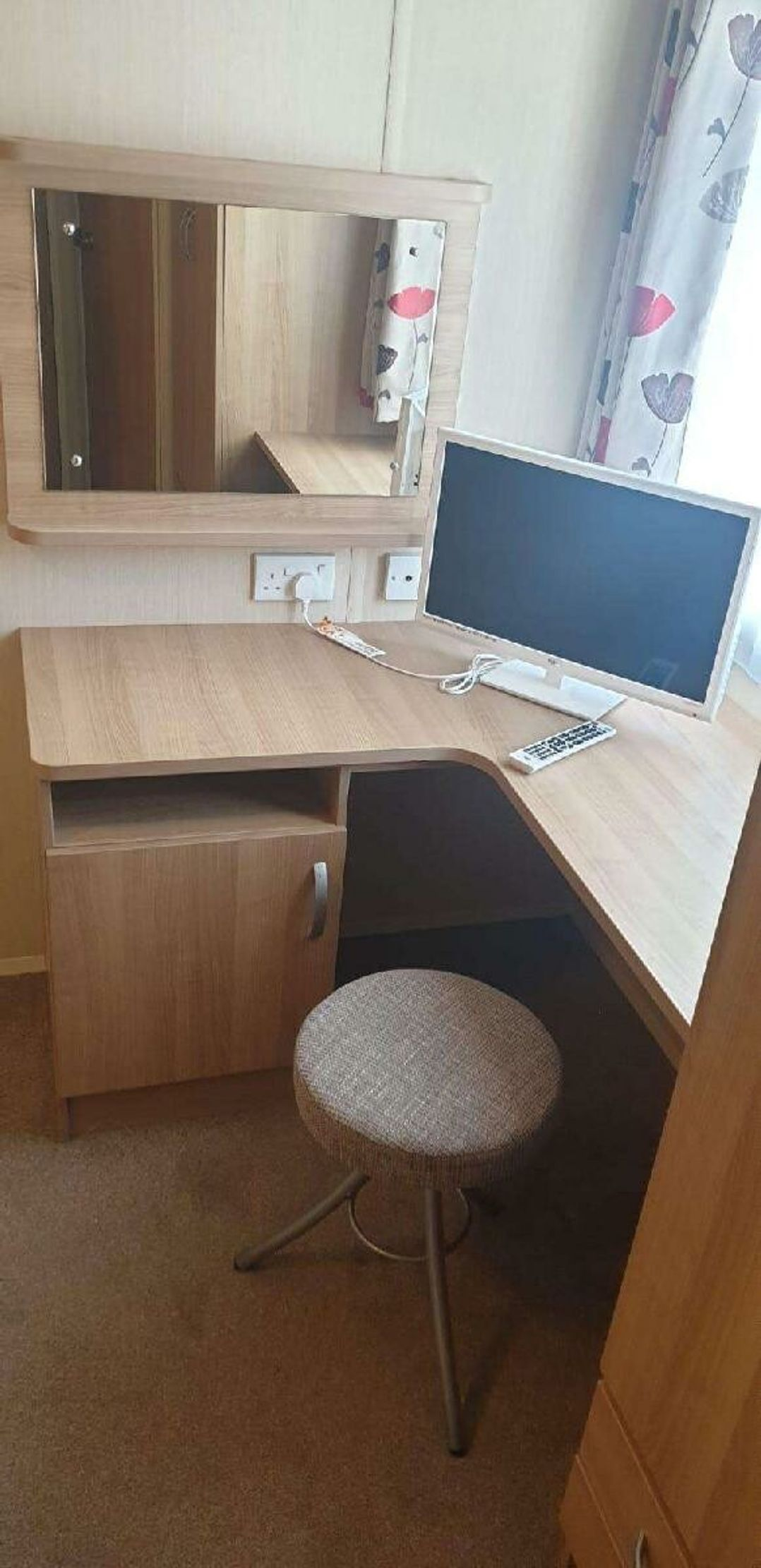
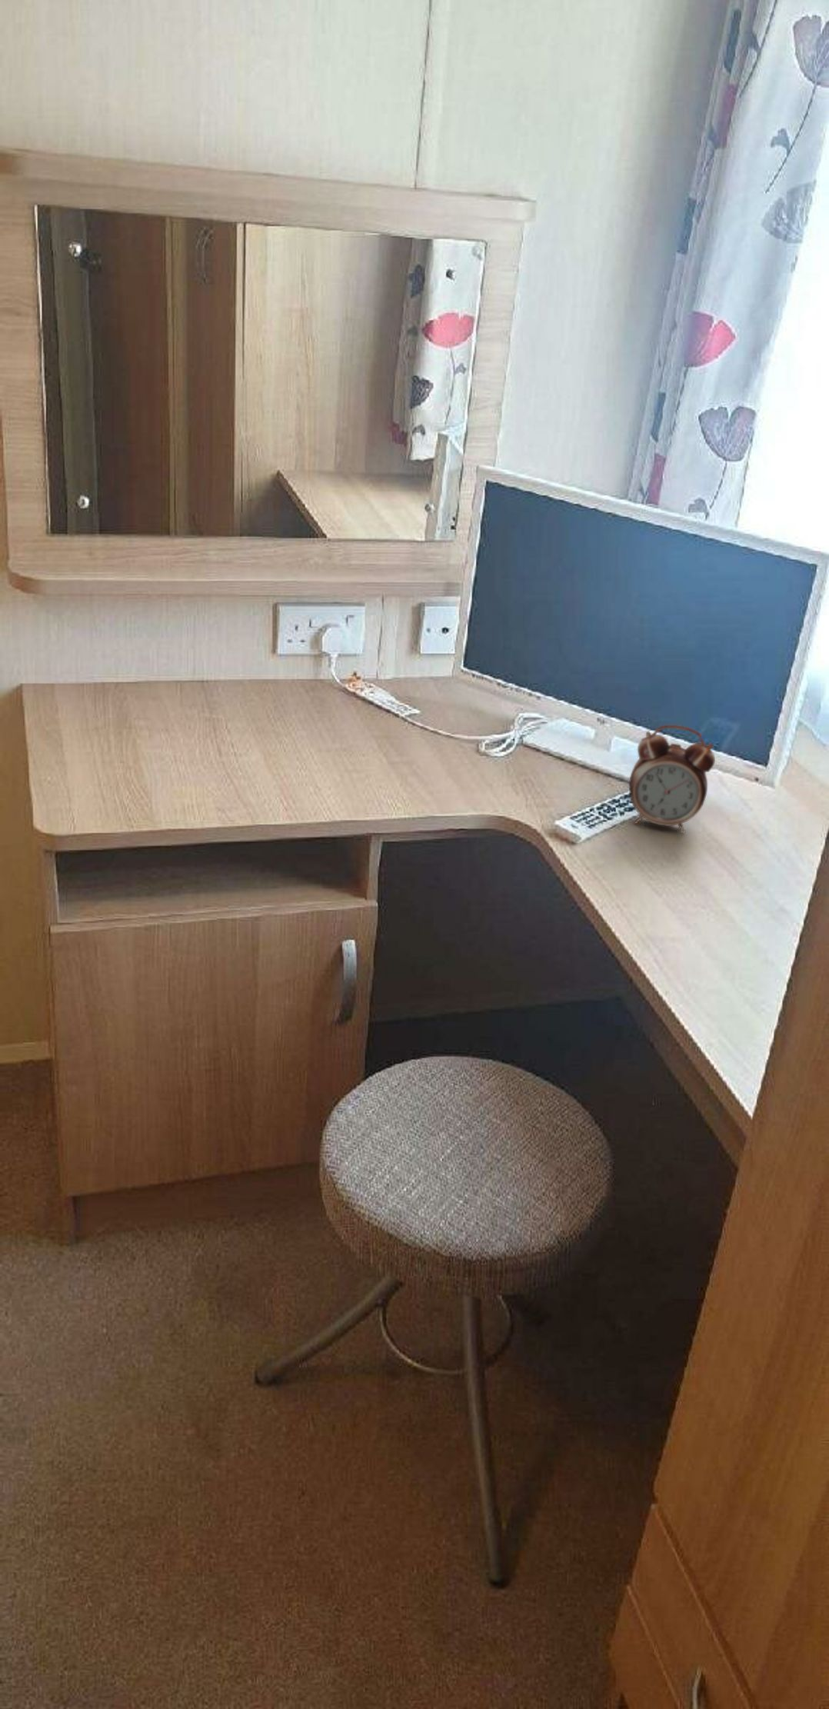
+ alarm clock [629,725,716,834]
